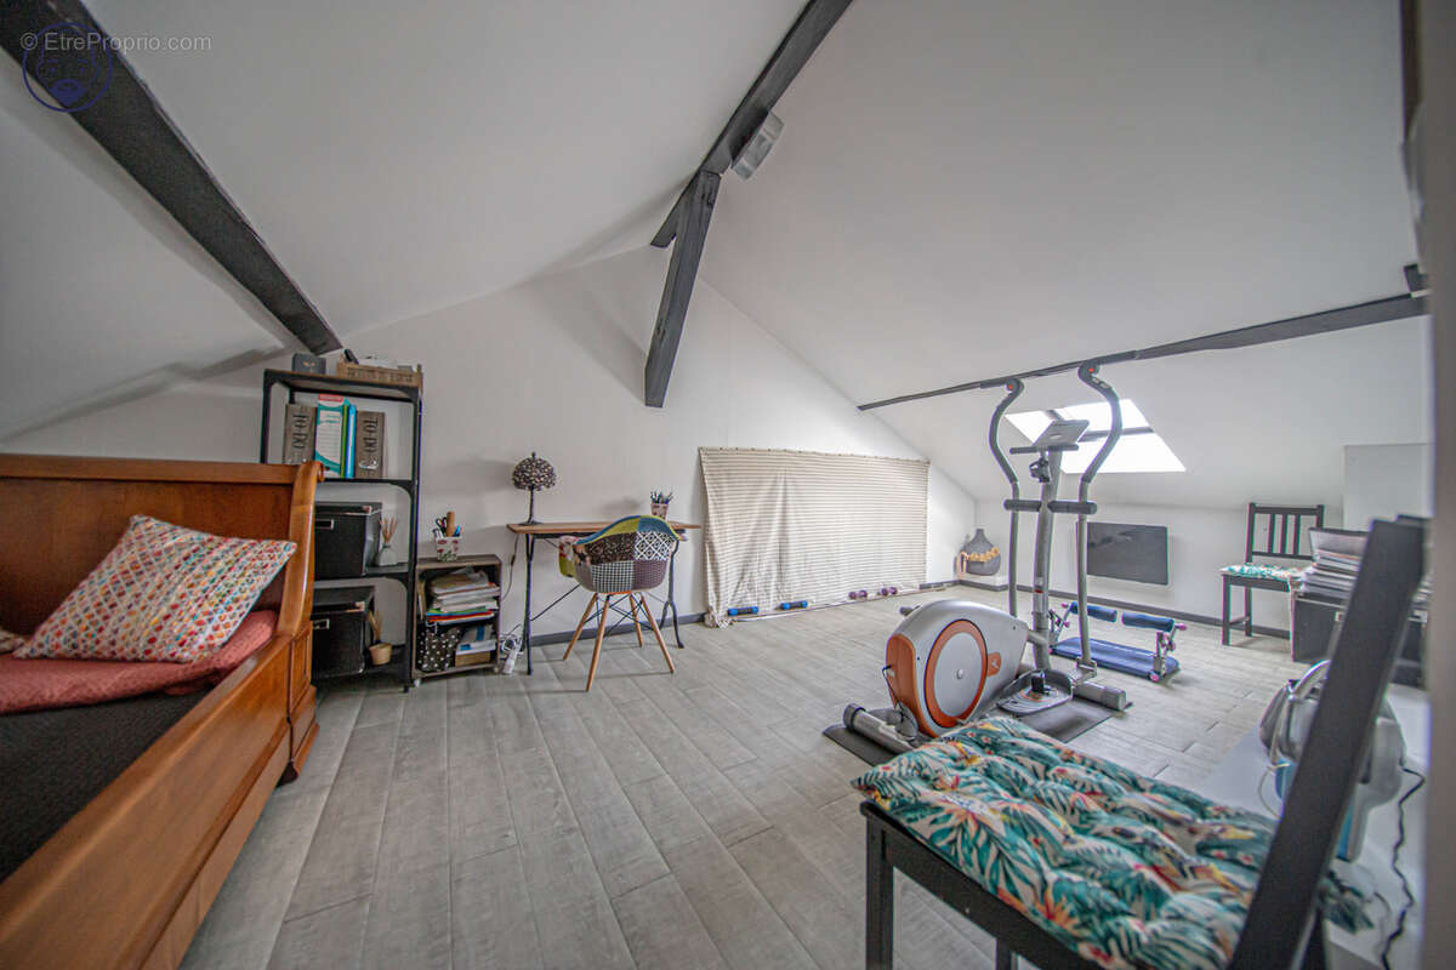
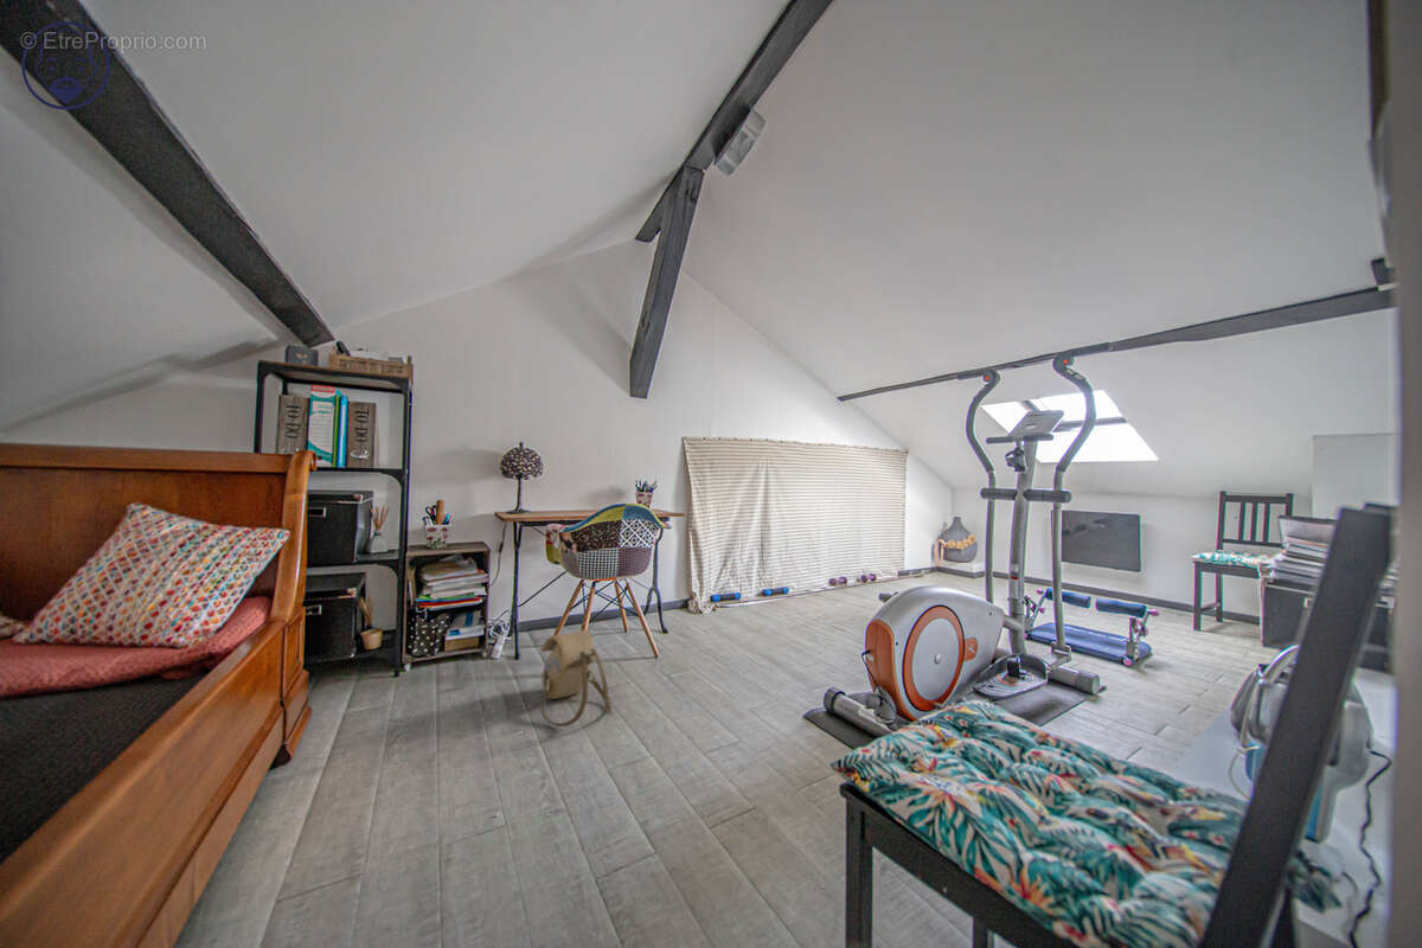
+ backpack [539,629,611,728]
